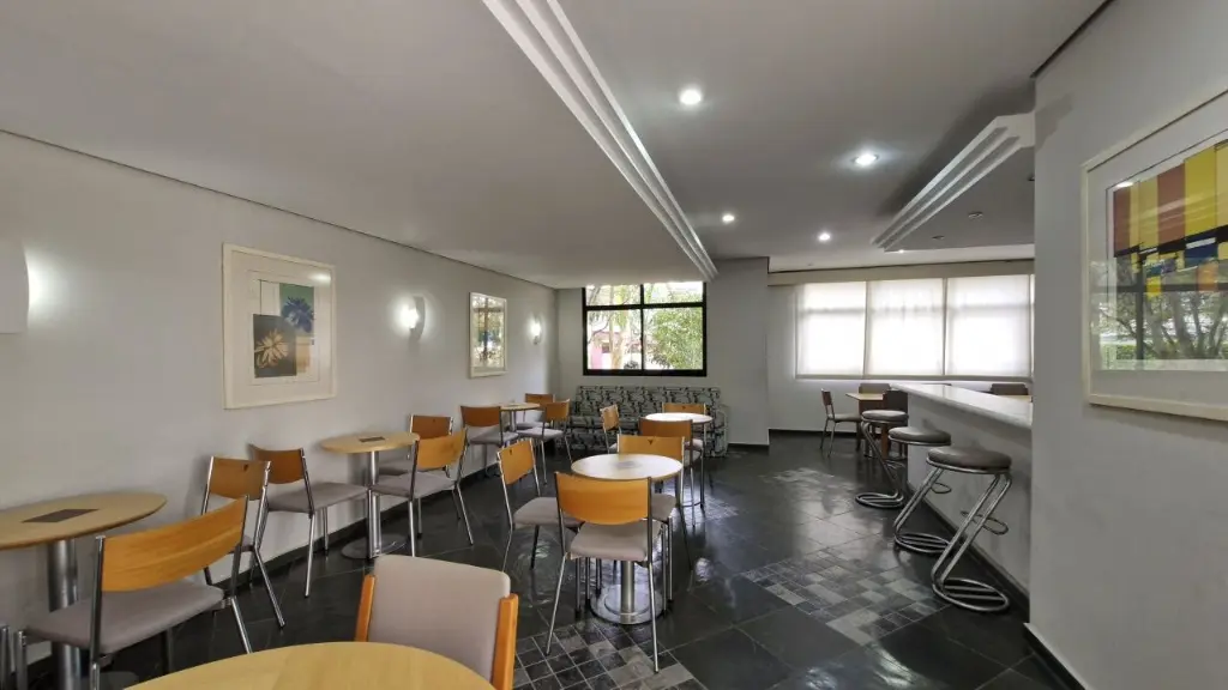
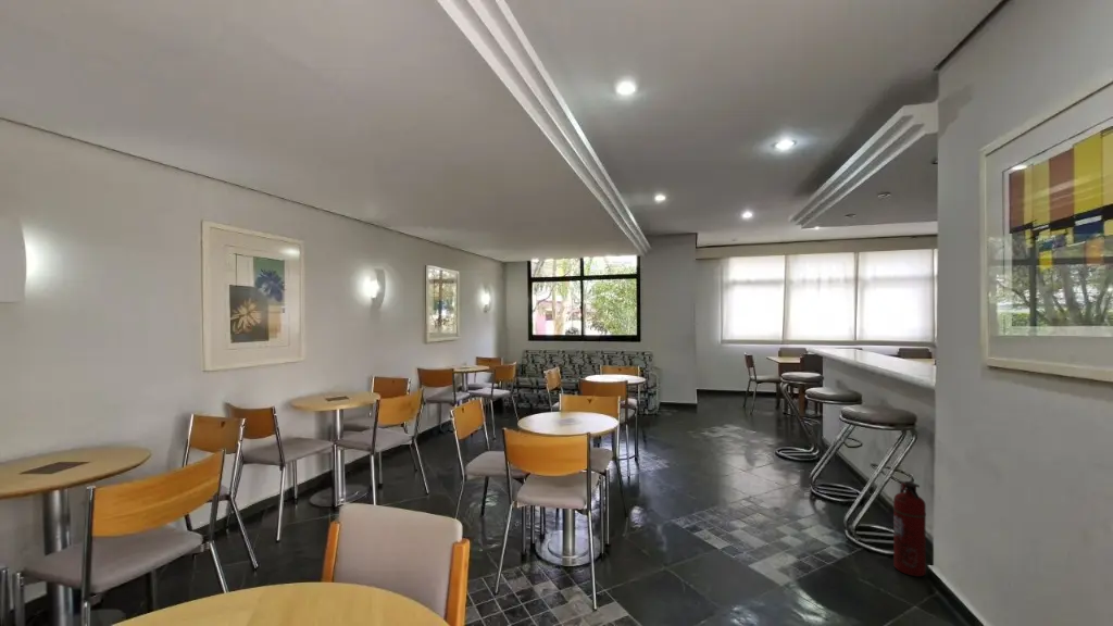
+ fire extinguisher [892,480,927,577]
